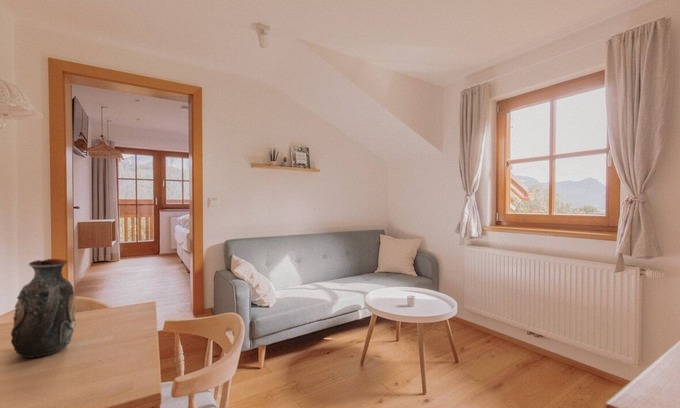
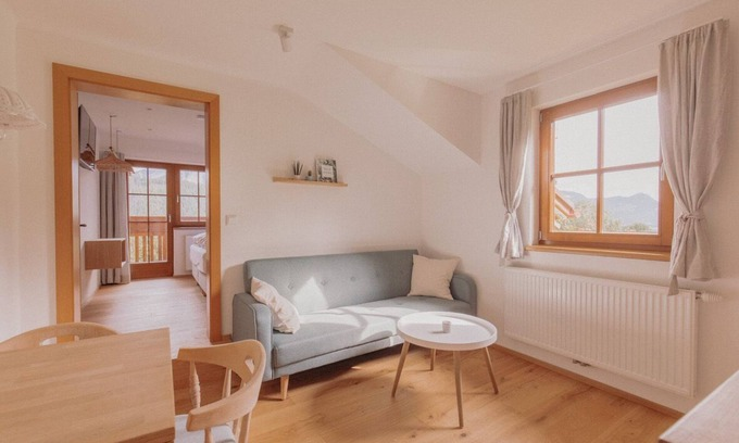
- decorative vase [10,258,77,359]
